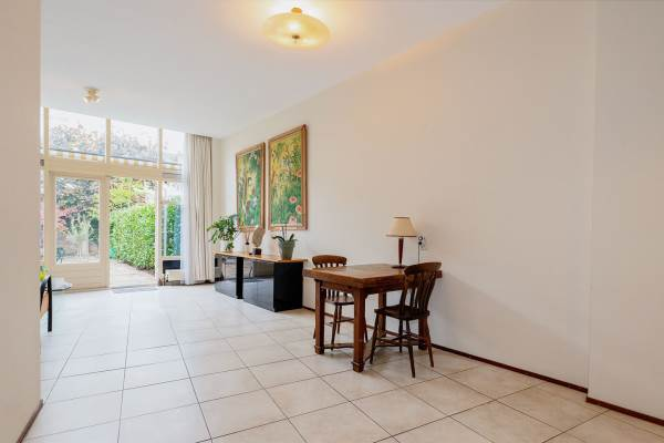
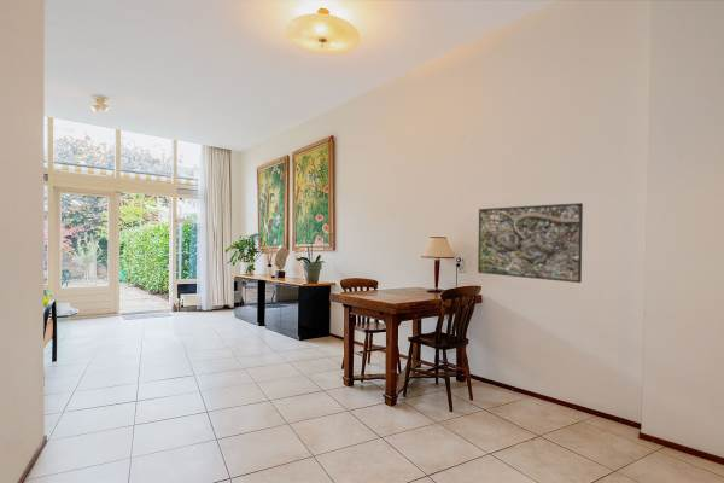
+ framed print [477,202,584,284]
